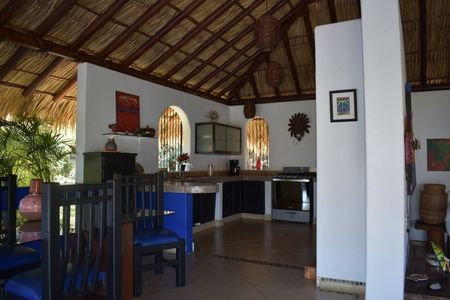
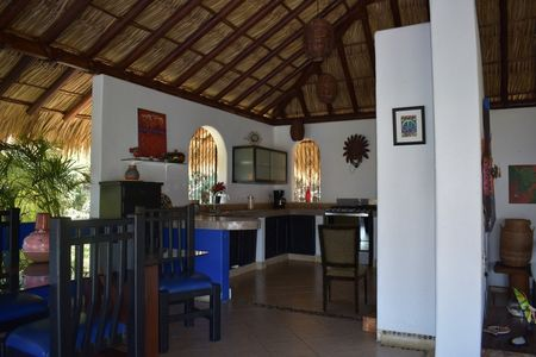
+ dining chair [317,223,368,315]
